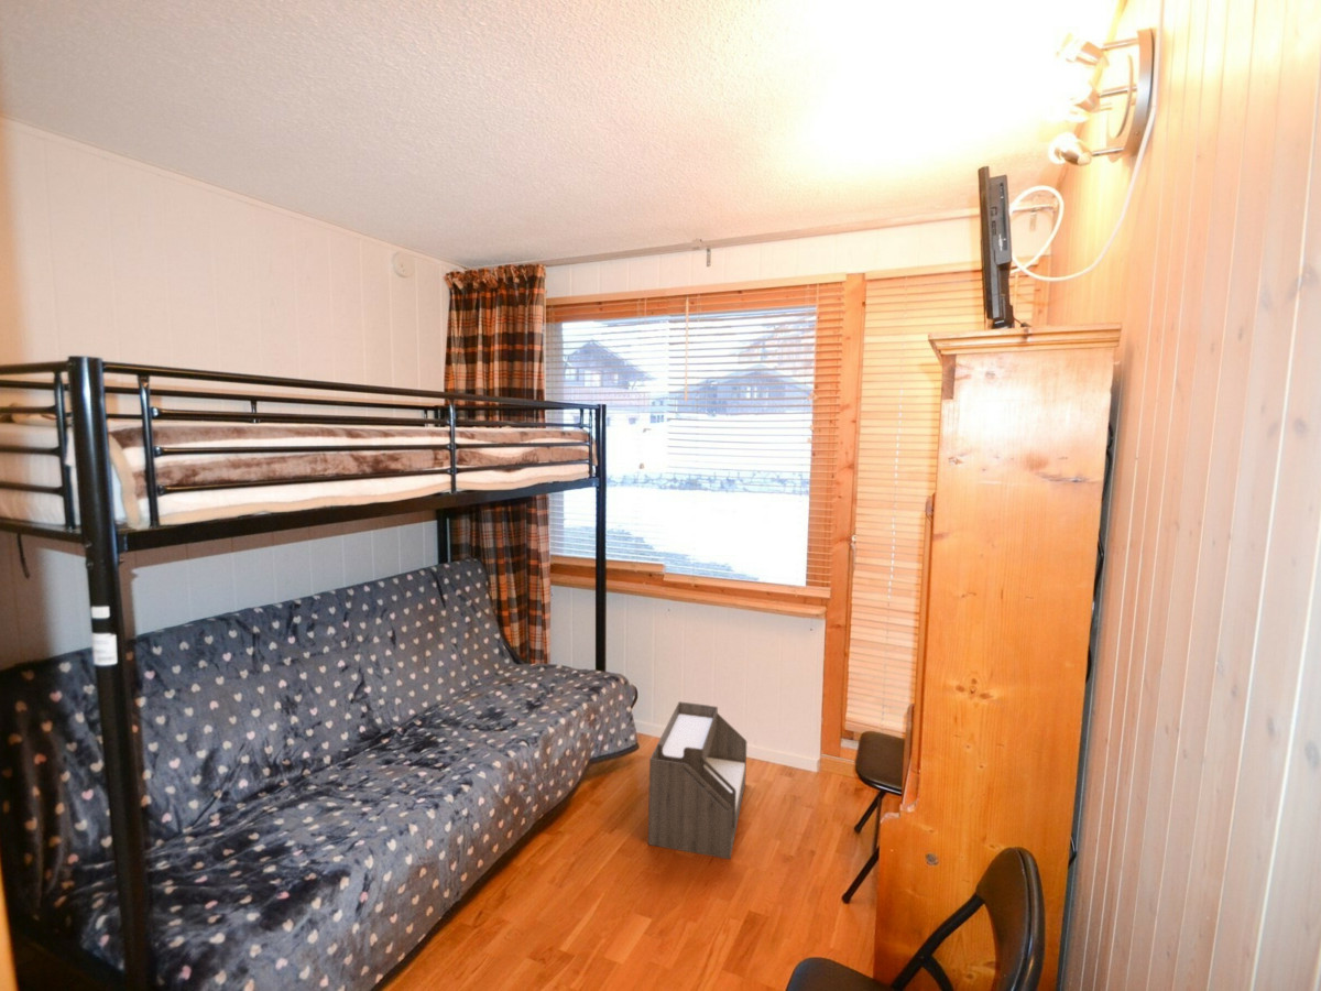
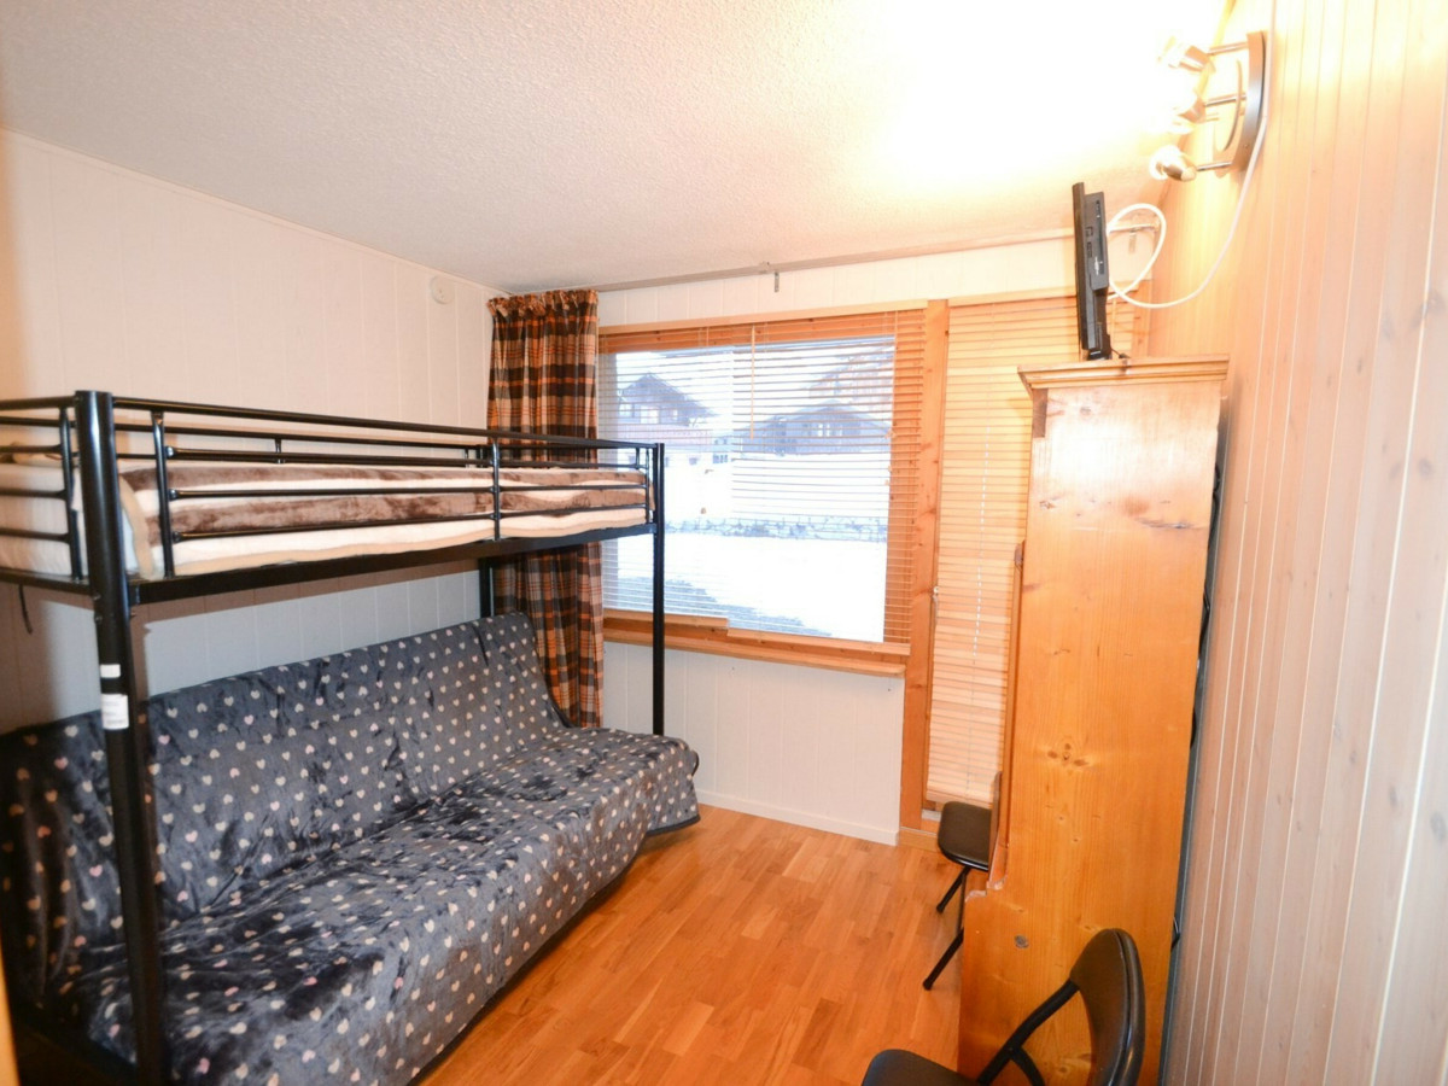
- bed [647,700,747,860]
